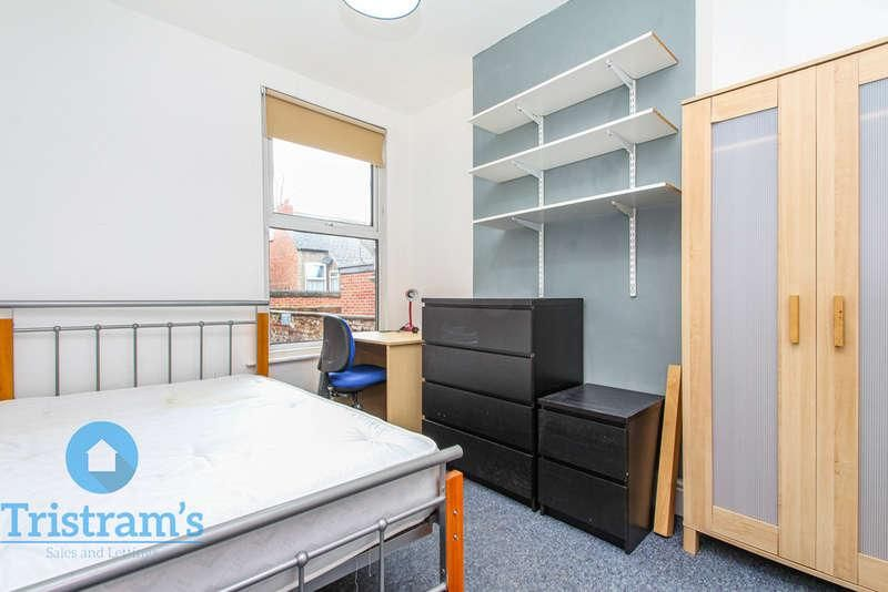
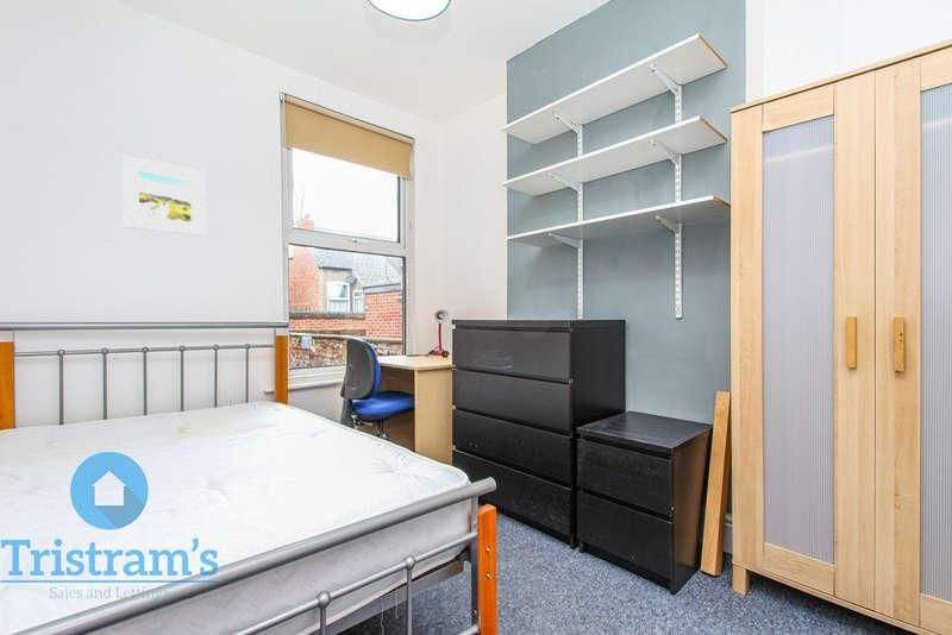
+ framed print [121,155,206,237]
